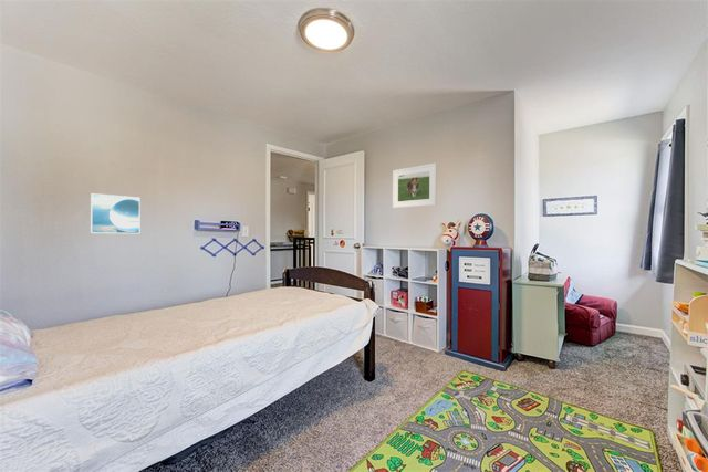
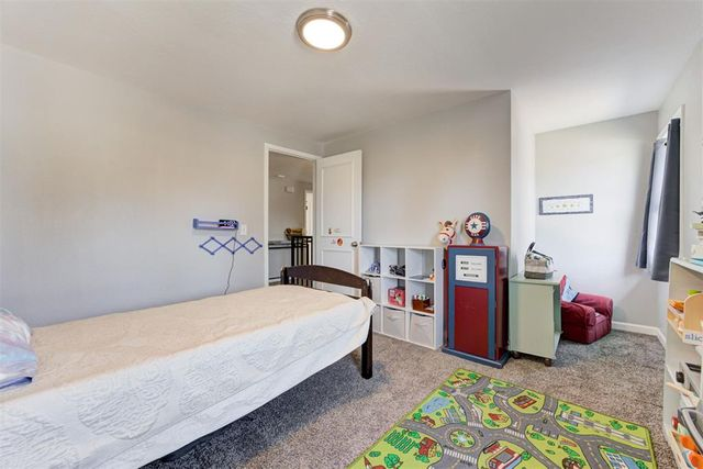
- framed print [392,162,438,209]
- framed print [90,192,142,234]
